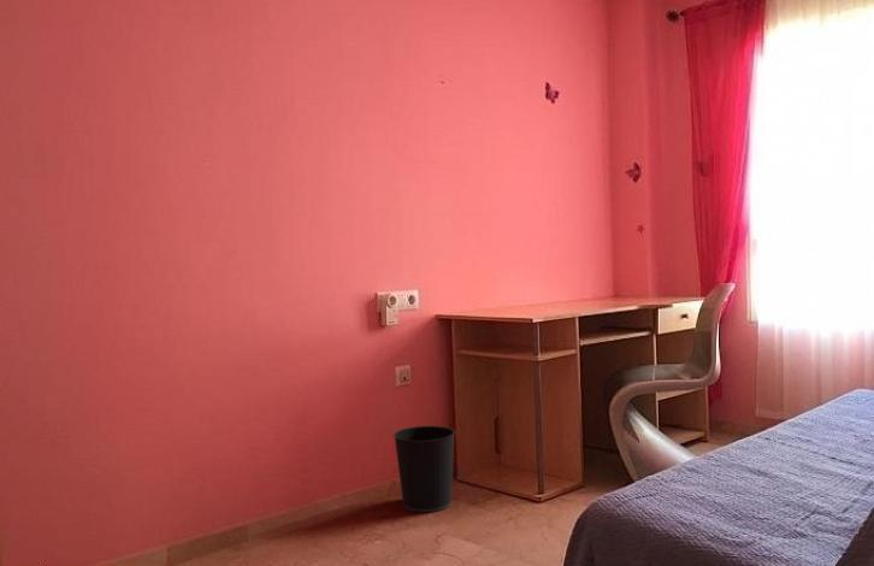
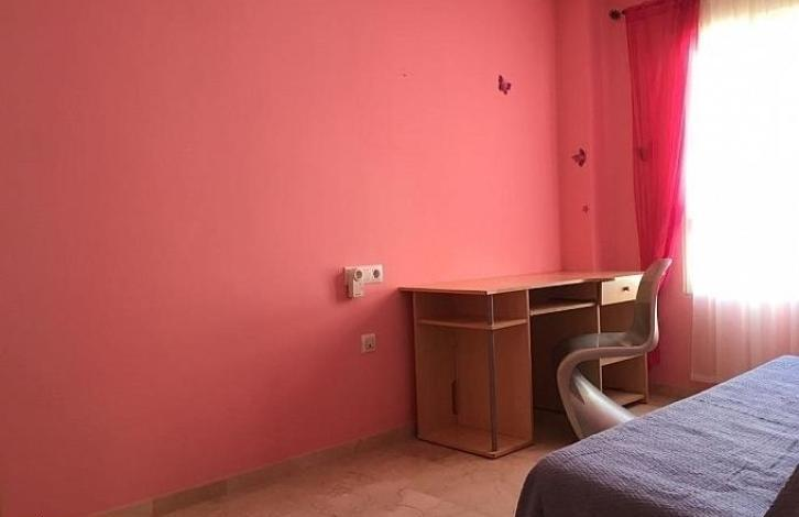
- wastebasket [392,425,456,513]
